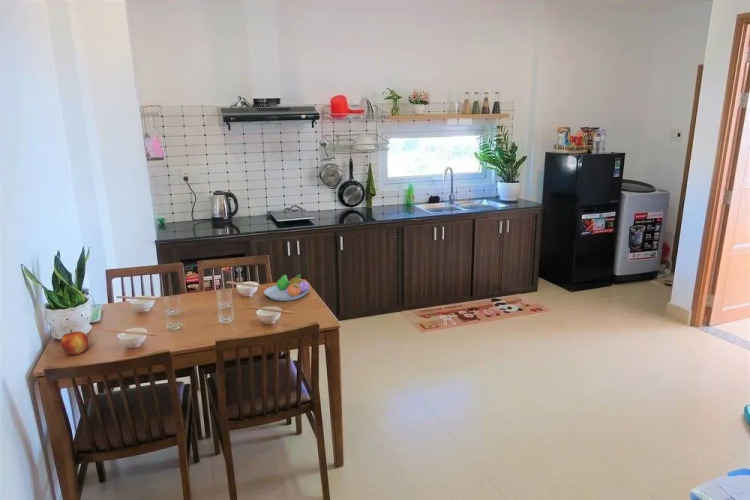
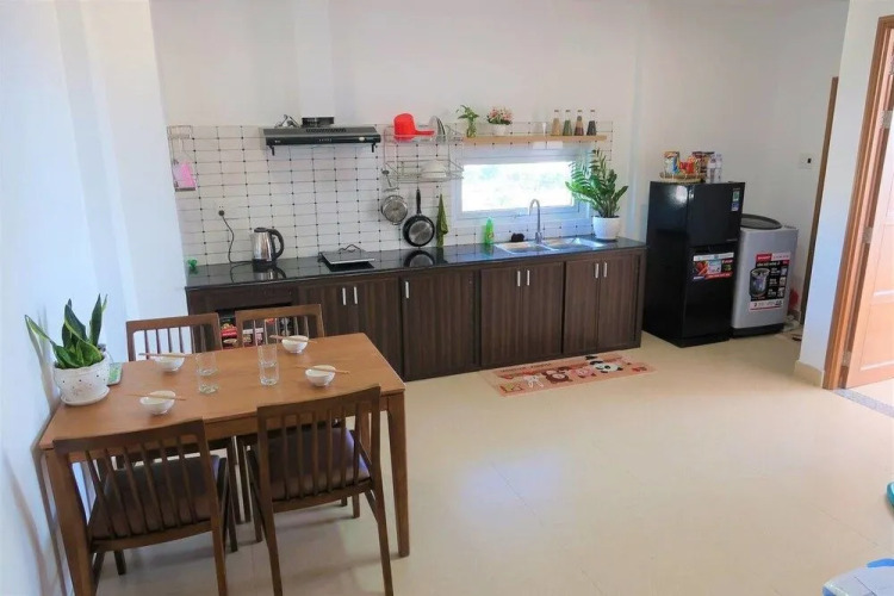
- fruit bowl [263,274,310,302]
- apple [60,329,89,356]
